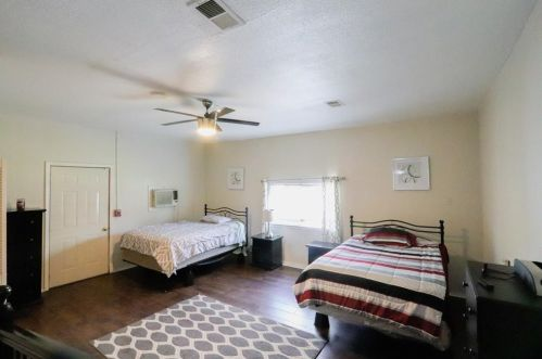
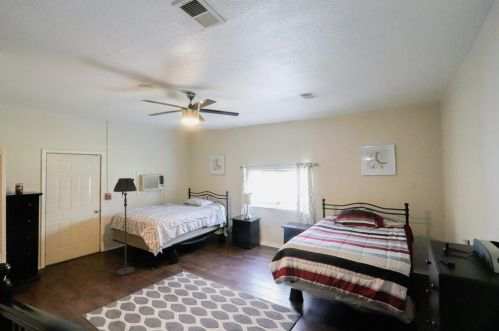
+ floor lamp [113,177,138,276]
